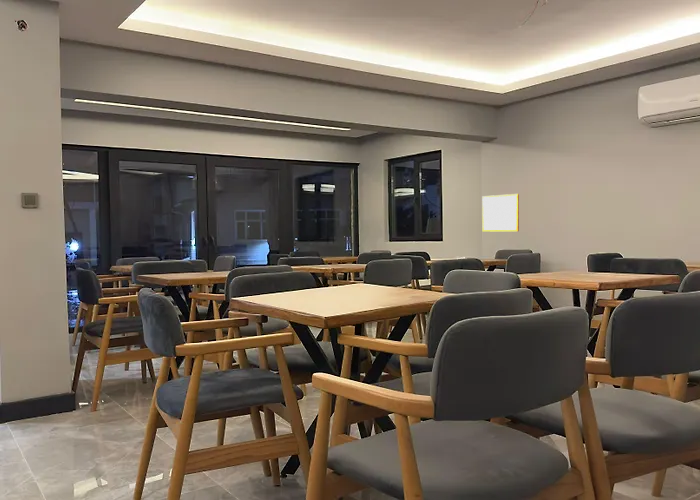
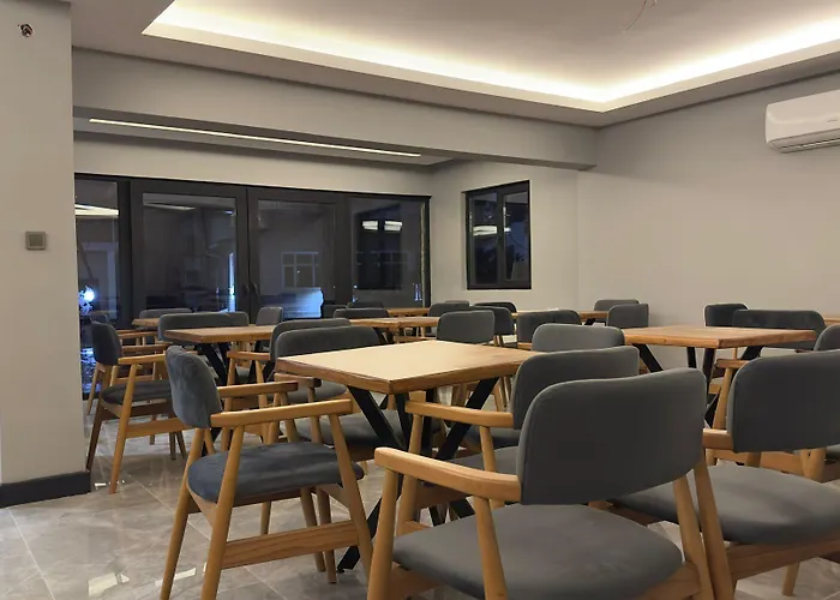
- writing board [481,193,520,233]
